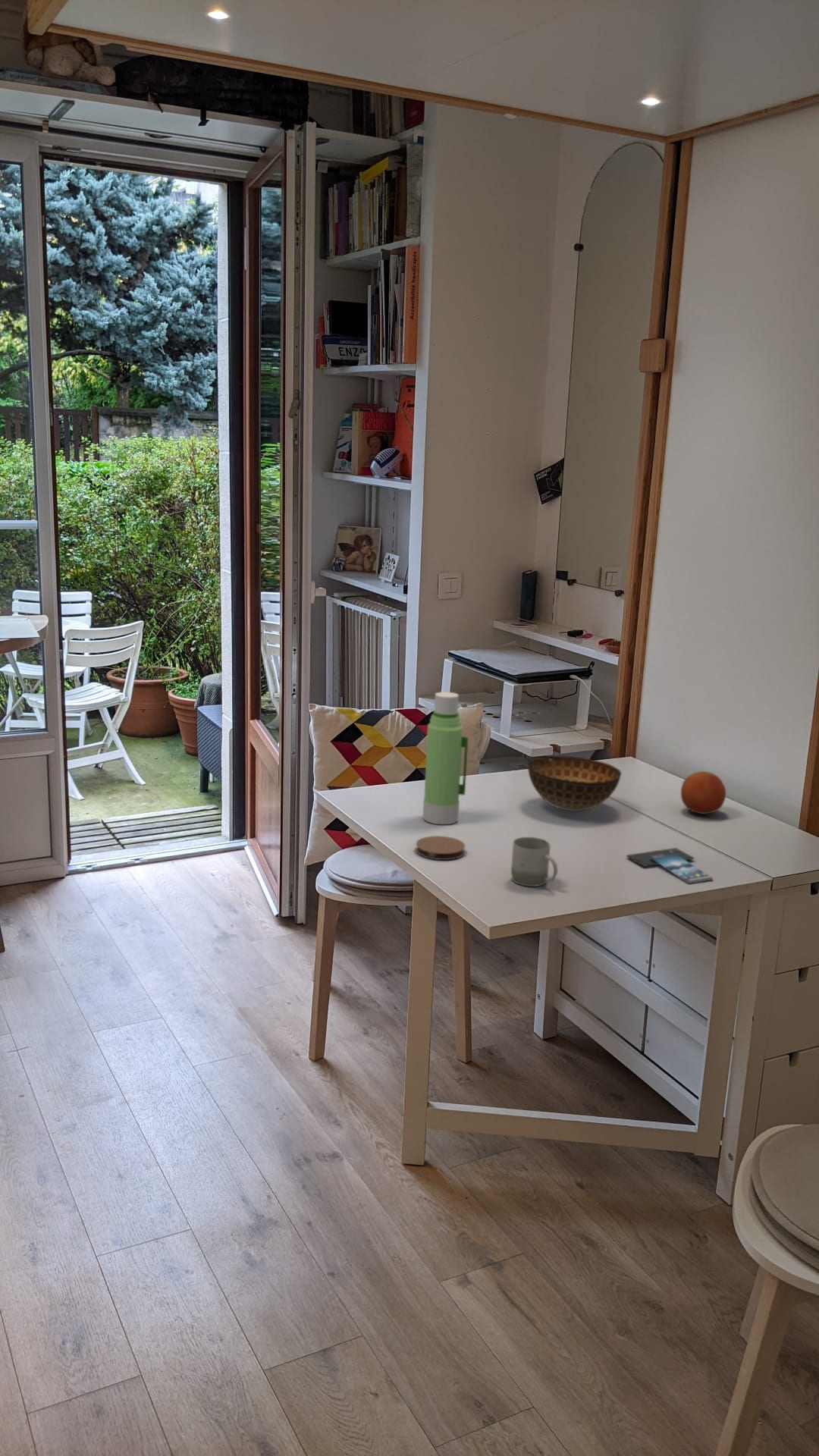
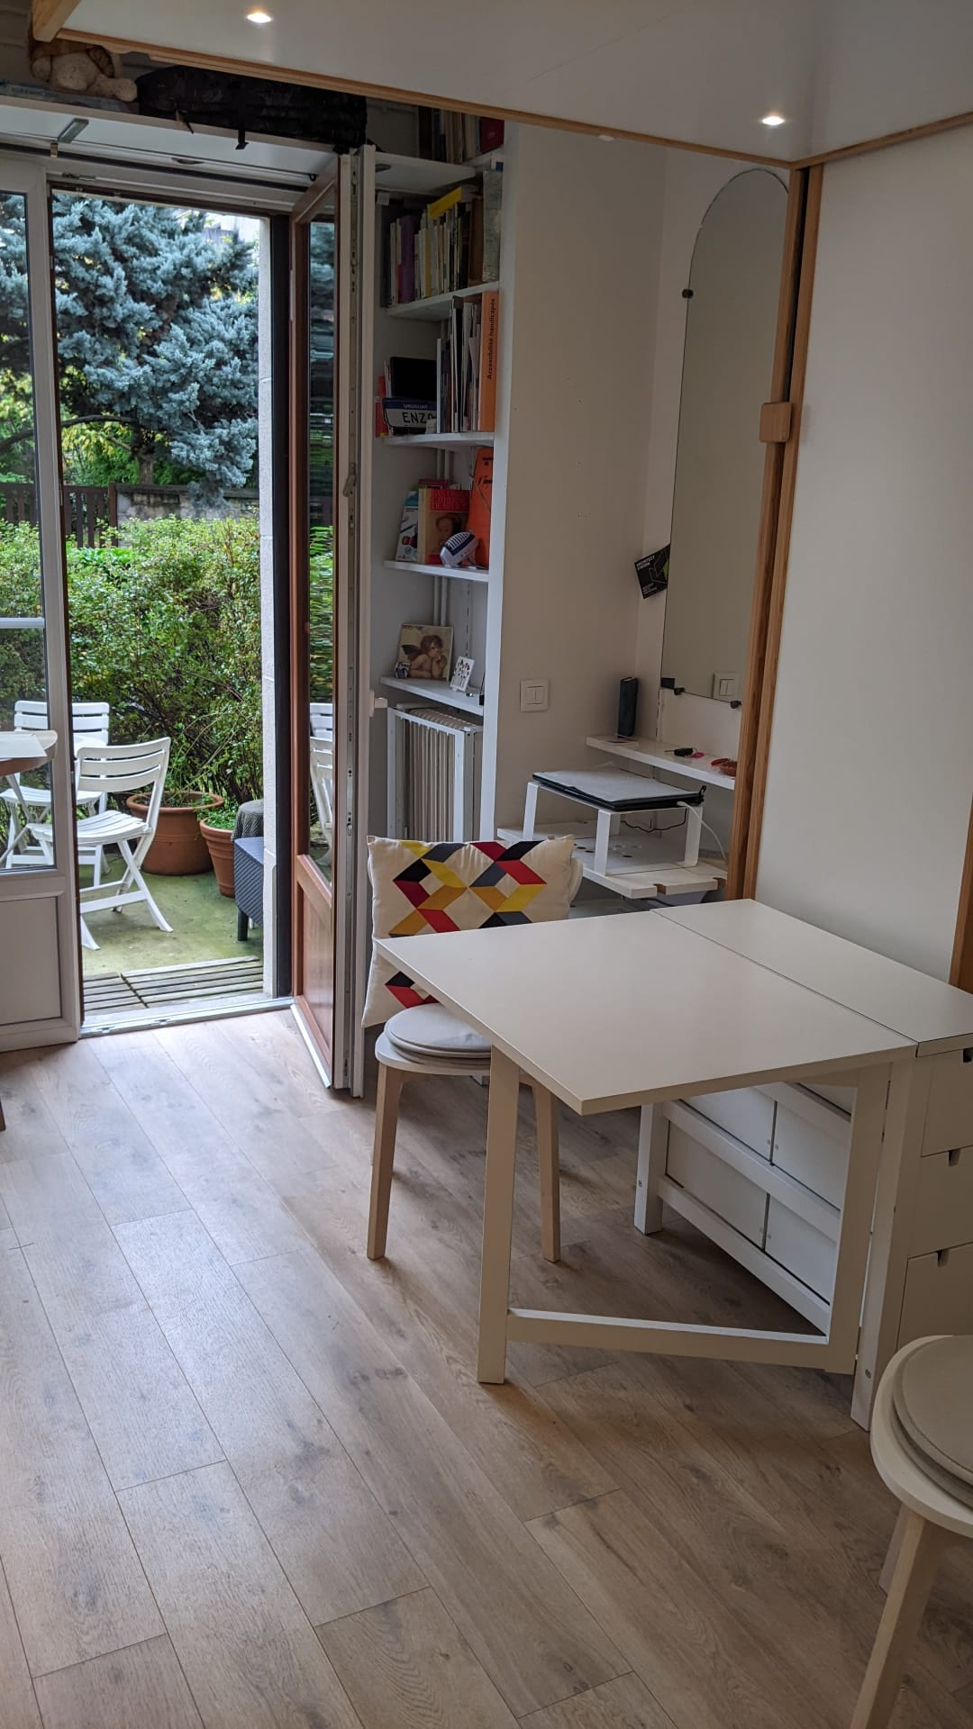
- smartphone [626,847,714,884]
- cup [510,836,558,887]
- water bottle [422,691,469,825]
- fruit [680,770,726,815]
- bowl [527,755,623,812]
- coaster [415,835,466,861]
